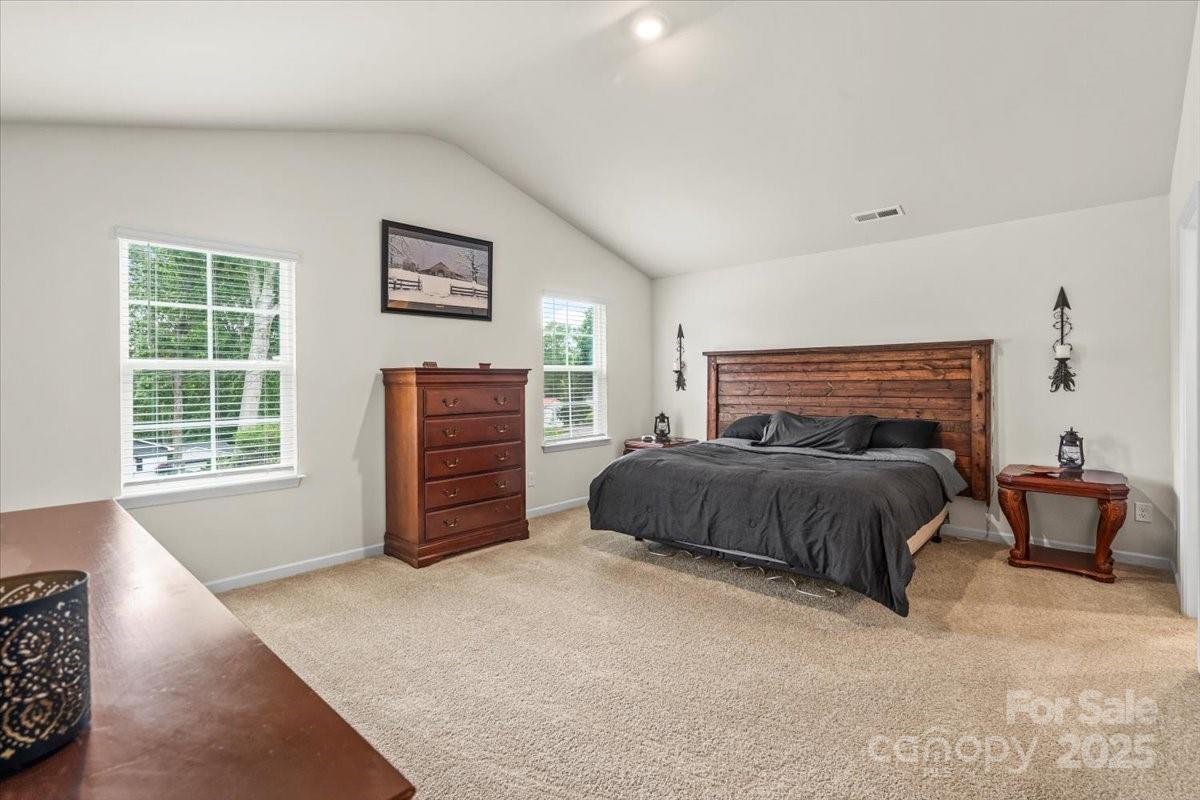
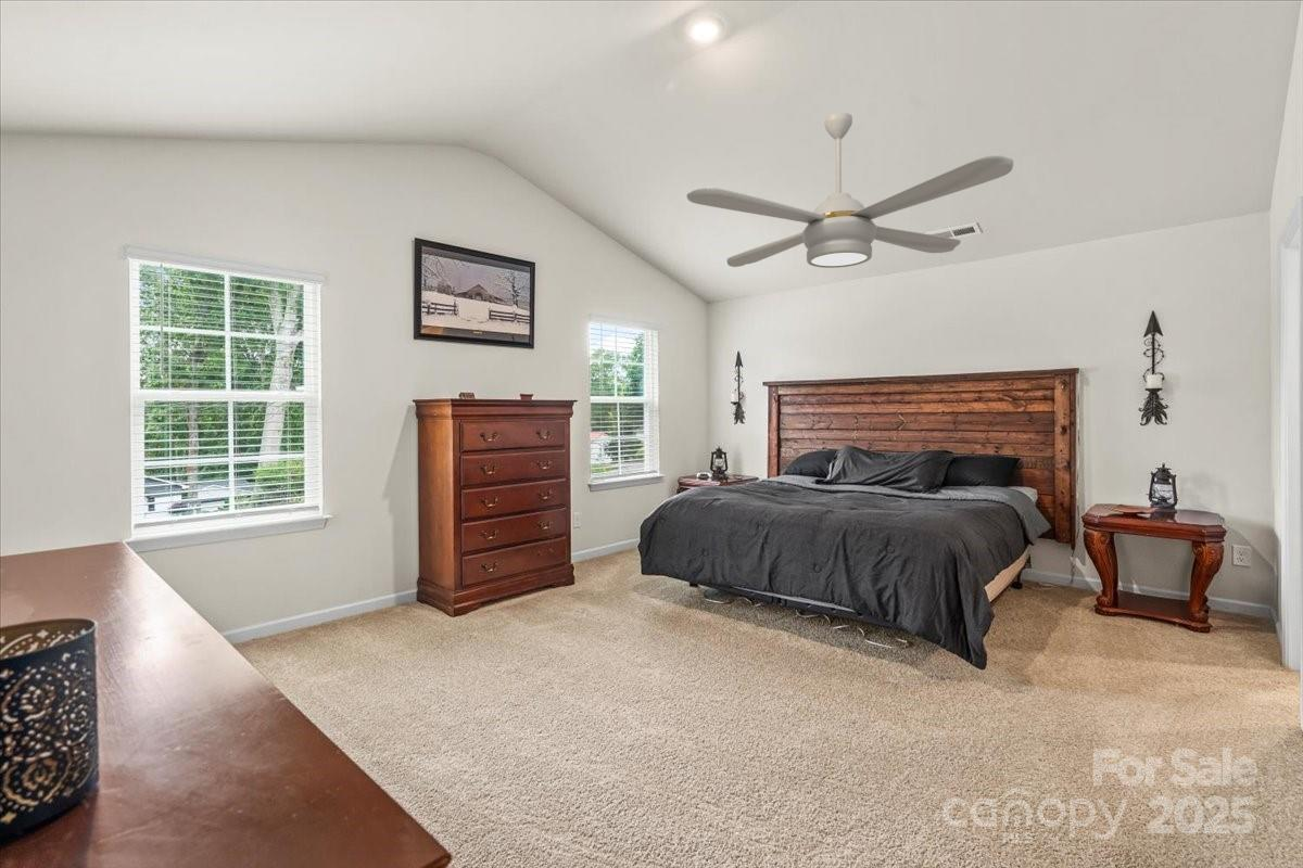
+ ceiling fan [686,112,1014,269]
